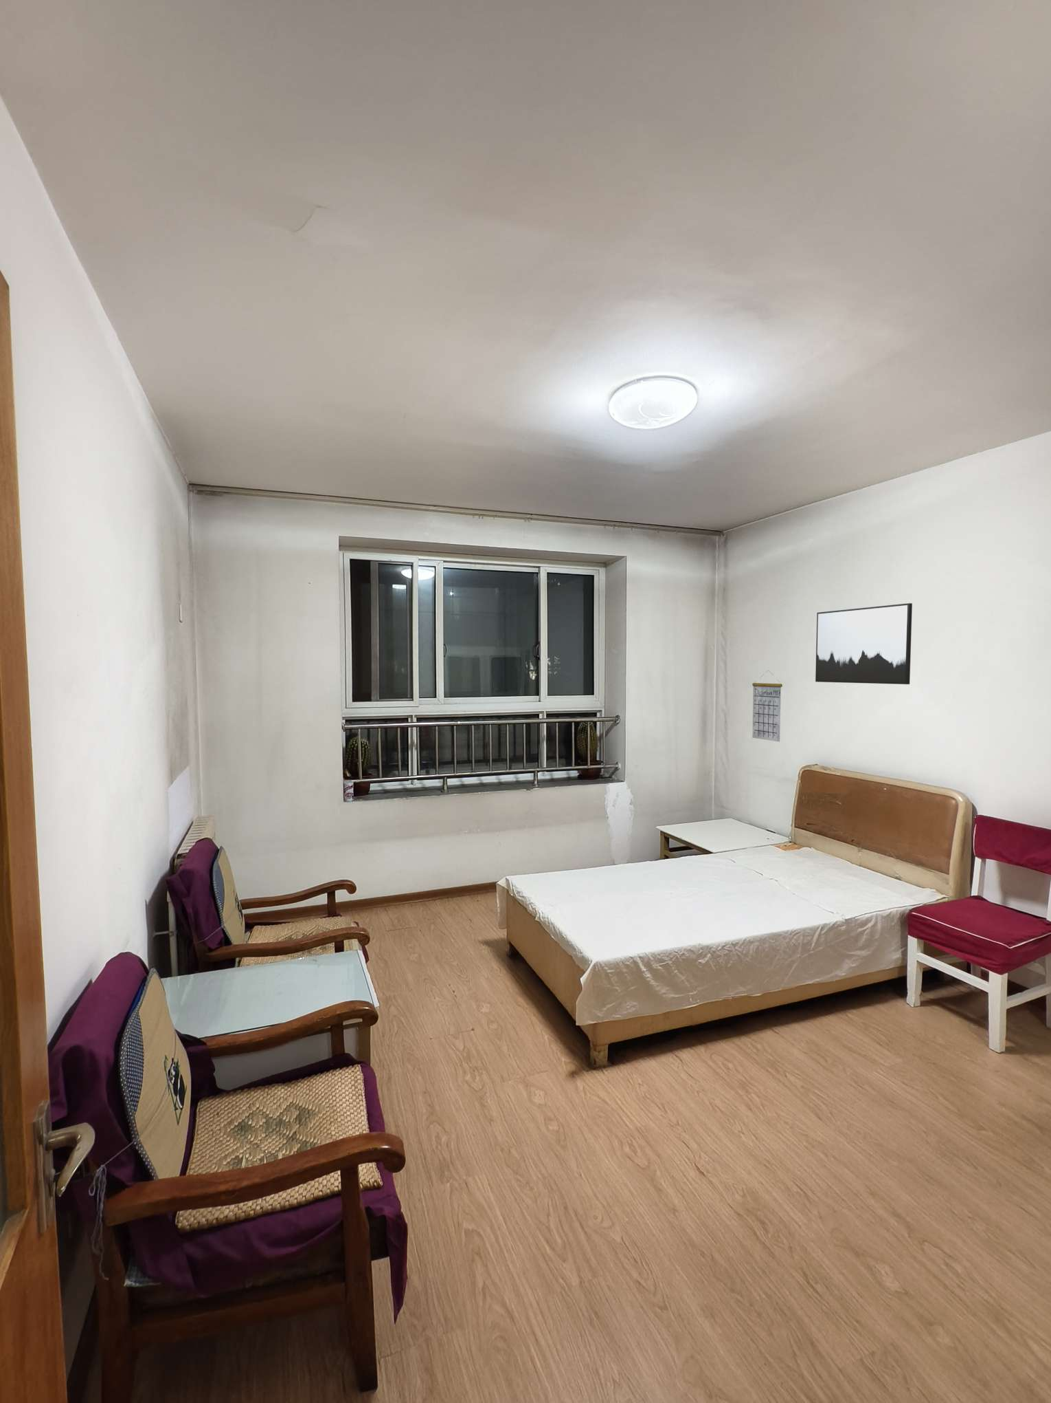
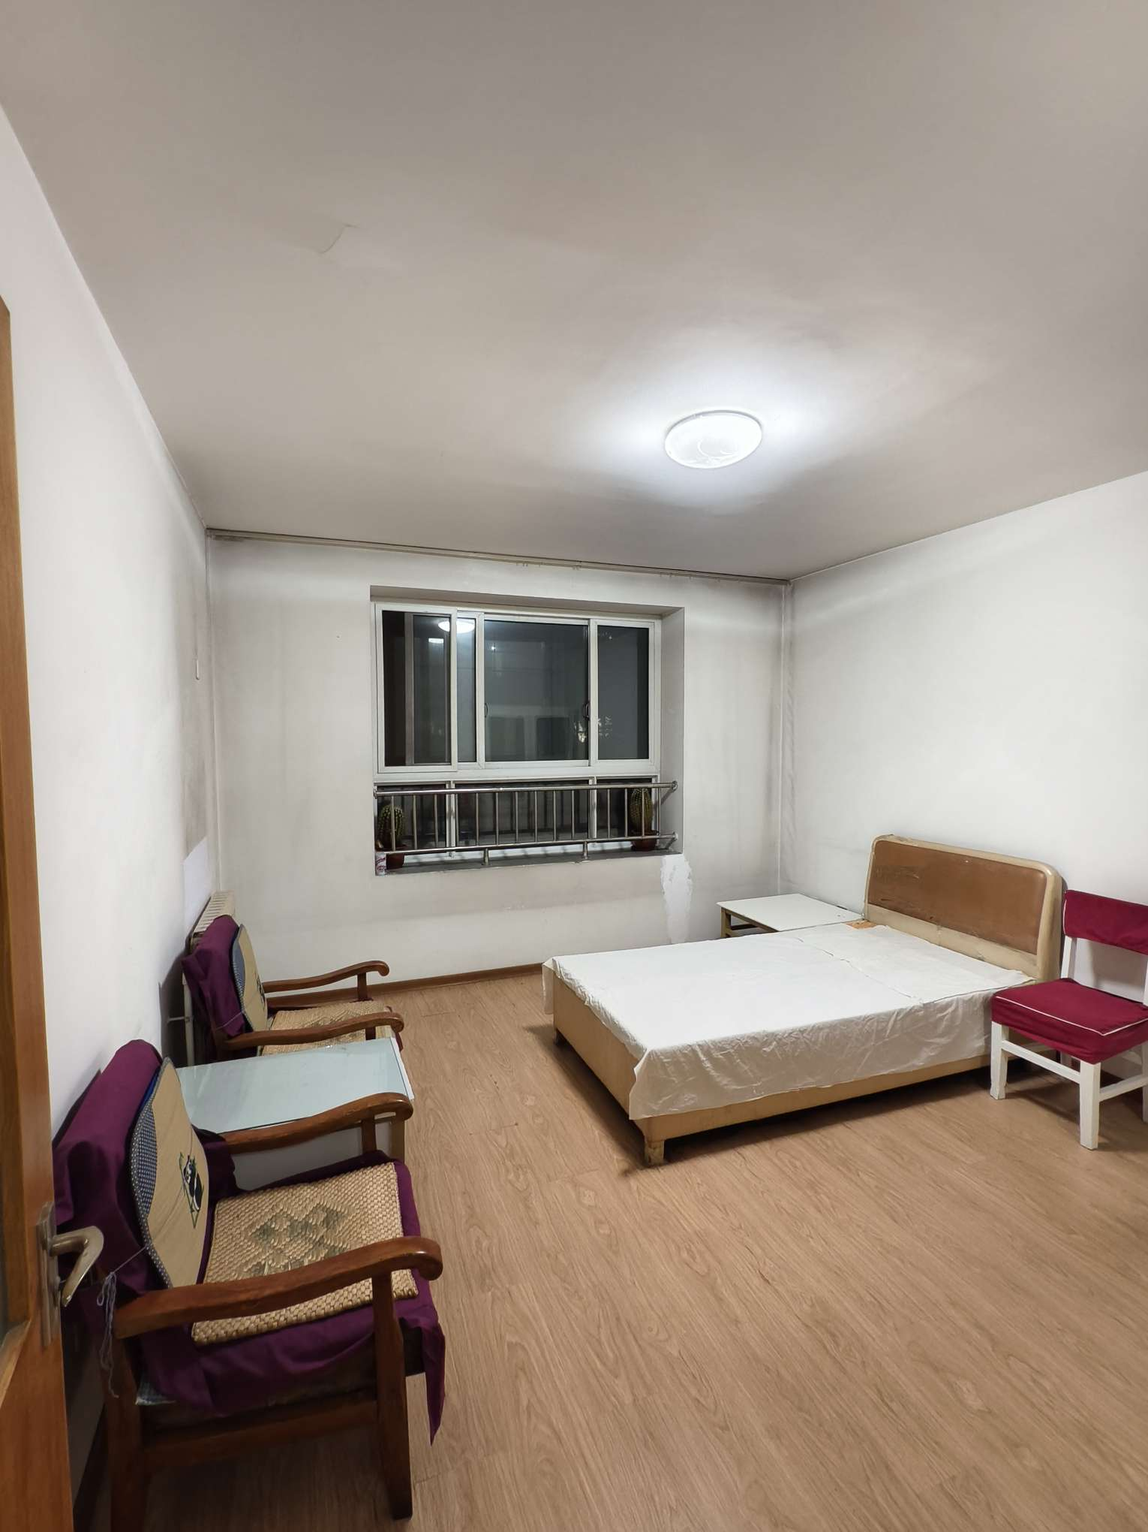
- wall art [815,602,913,685]
- calendar [752,669,783,742]
